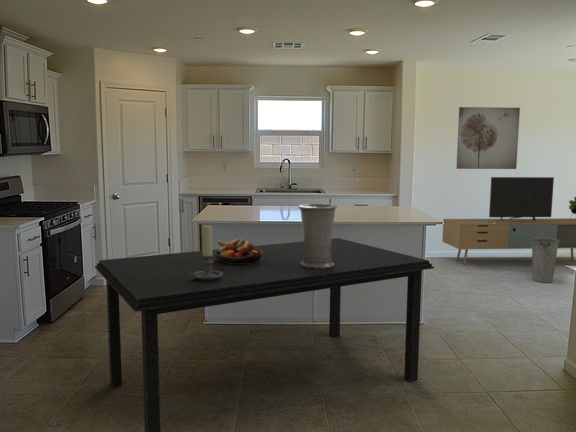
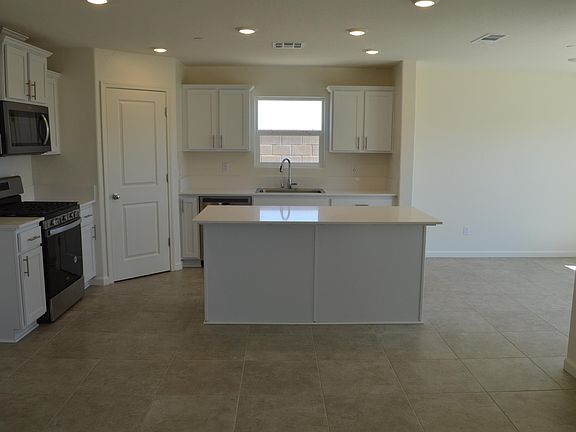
- media console [441,176,576,266]
- fruit bowl [215,238,263,264]
- bucket [531,238,559,283]
- vase [297,203,338,269]
- dining table [94,237,435,432]
- wall art [455,106,521,170]
- candle holder [188,224,223,281]
